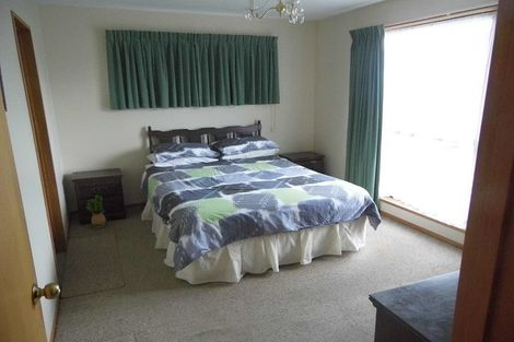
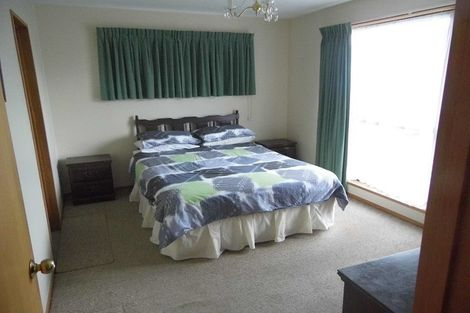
- potted plant [85,194,107,228]
